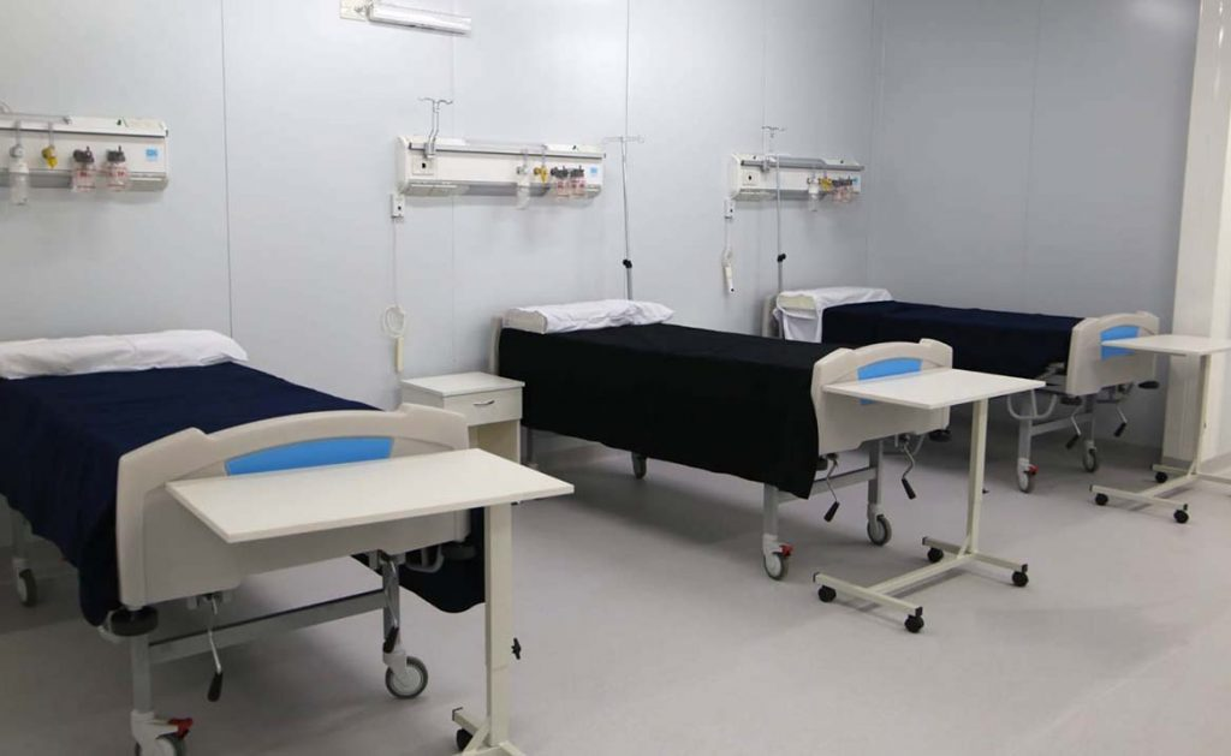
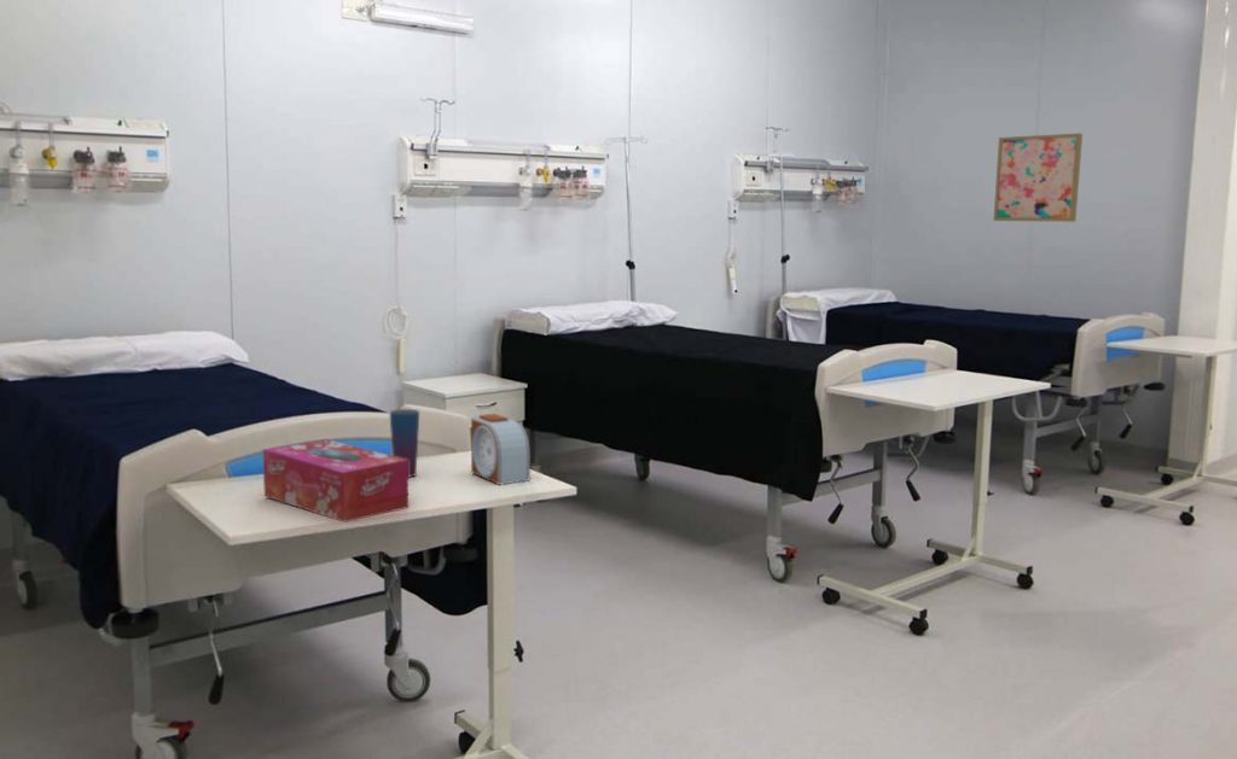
+ alarm clock [470,413,532,486]
+ tissue box [262,438,410,524]
+ wall art [992,133,1084,223]
+ cup [388,408,420,479]
